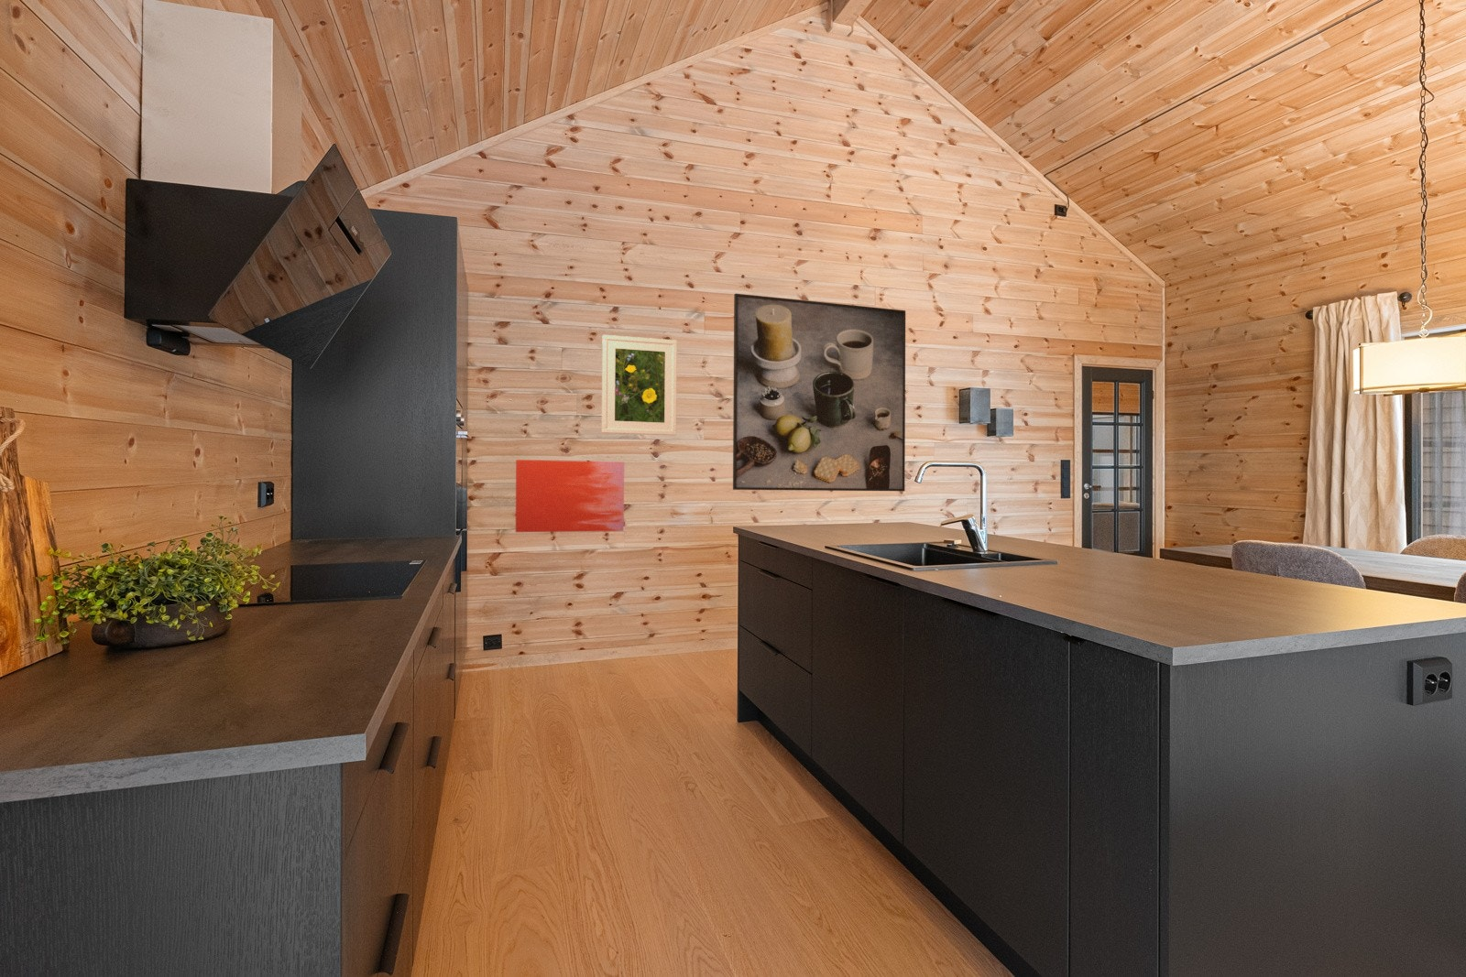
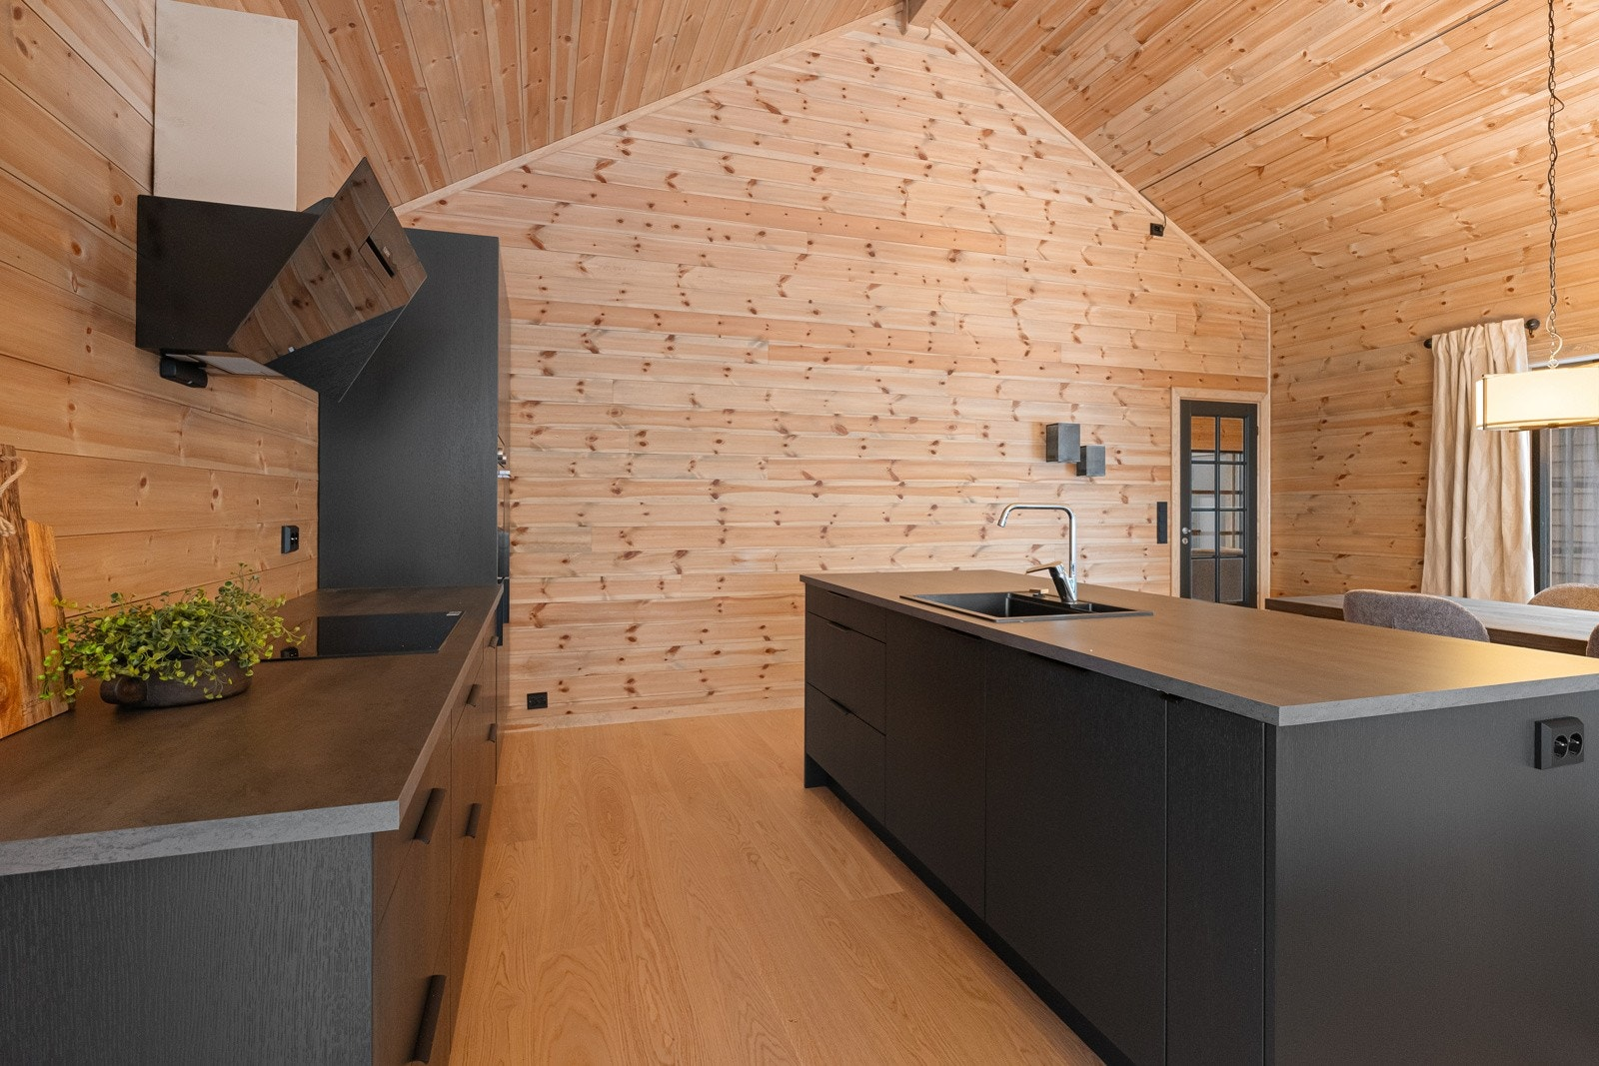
- wall art [515,459,625,533]
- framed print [601,335,678,436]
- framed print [732,293,906,492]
